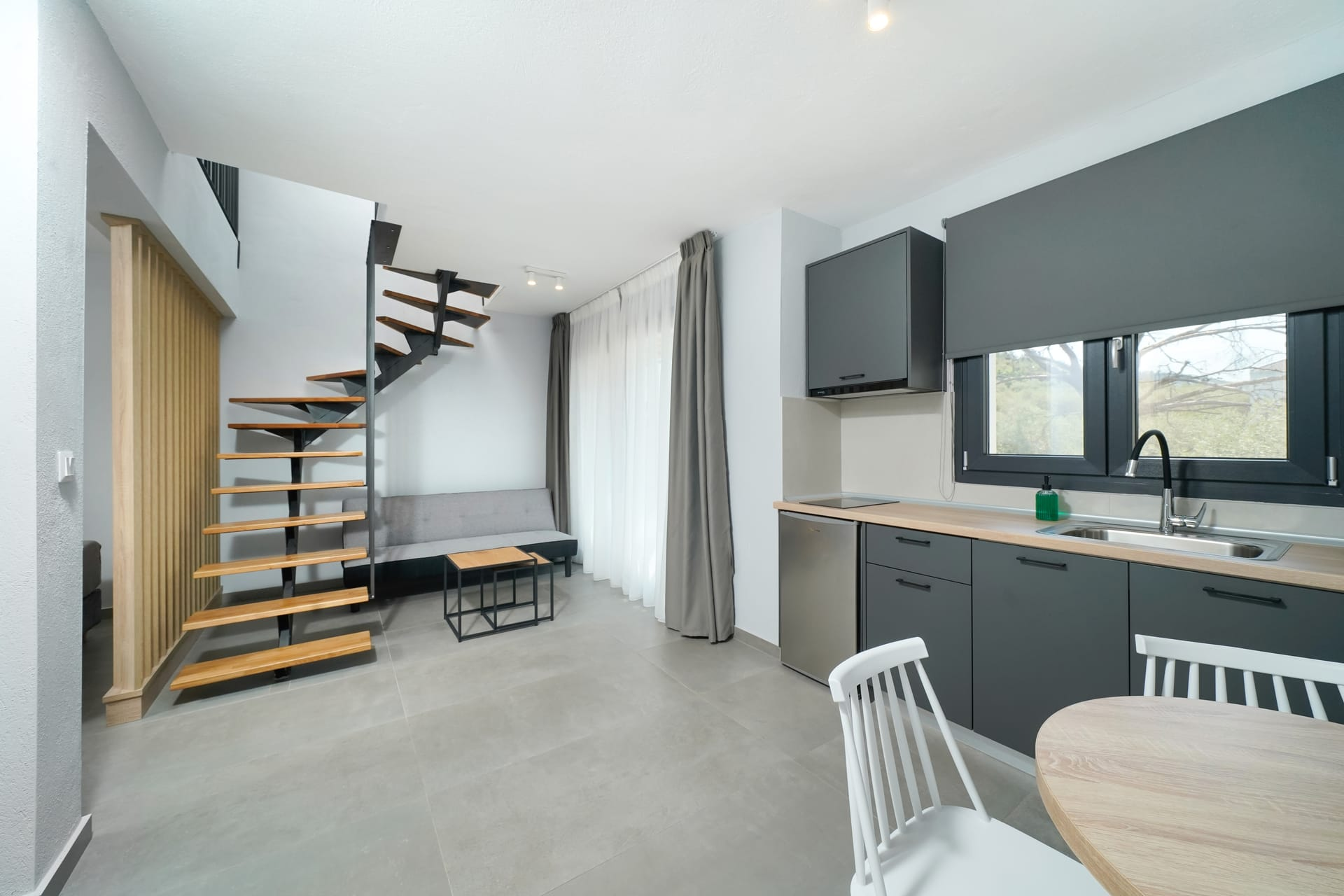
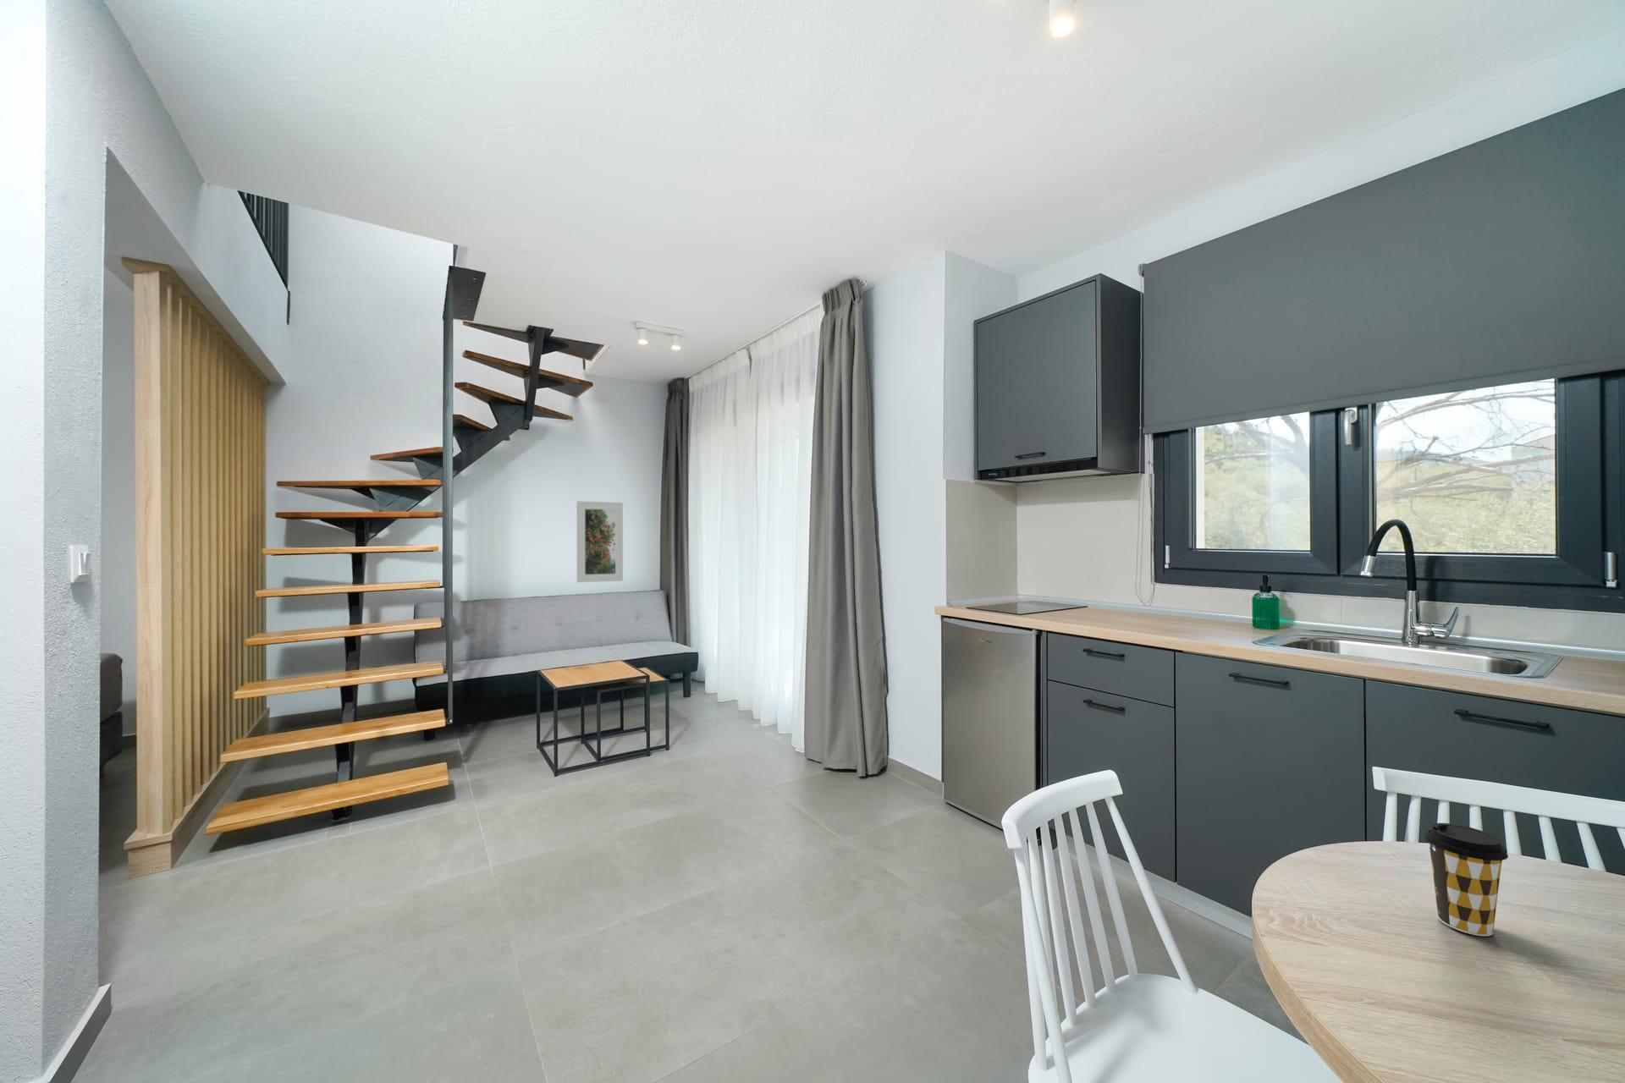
+ coffee cup [1423,822,1509,937]
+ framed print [576,500,624,583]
